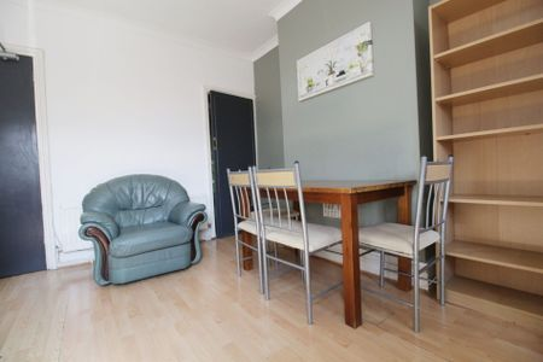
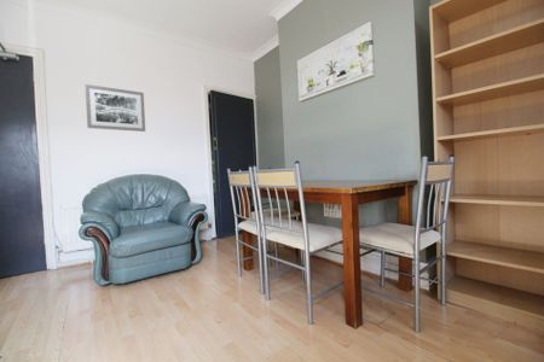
+ wall art [85,83,146,133]
